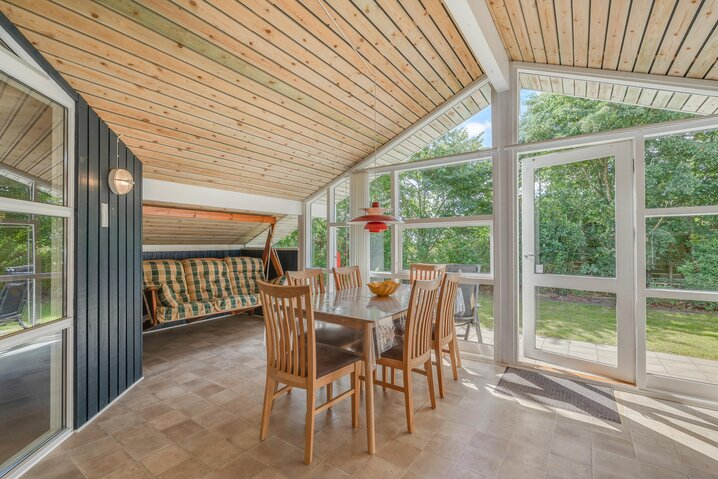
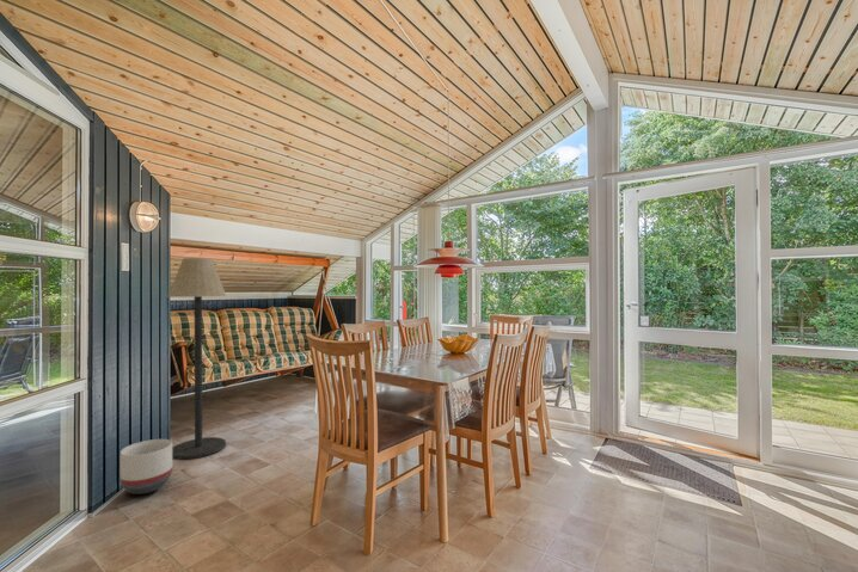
+ planter [119,438,173,496]
+ floor lamp [167,257,227,460]
